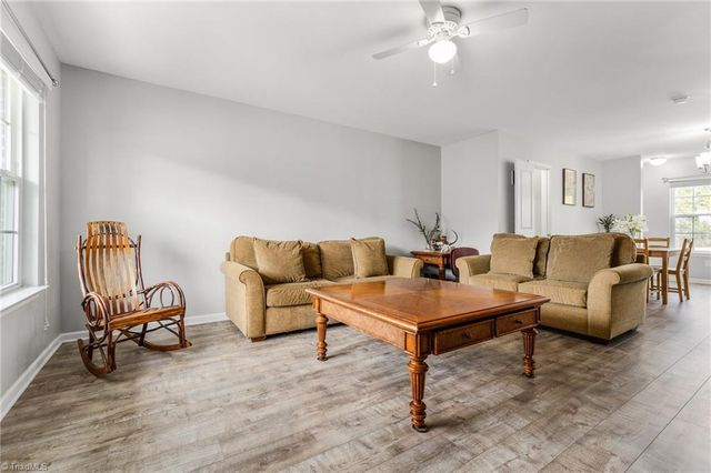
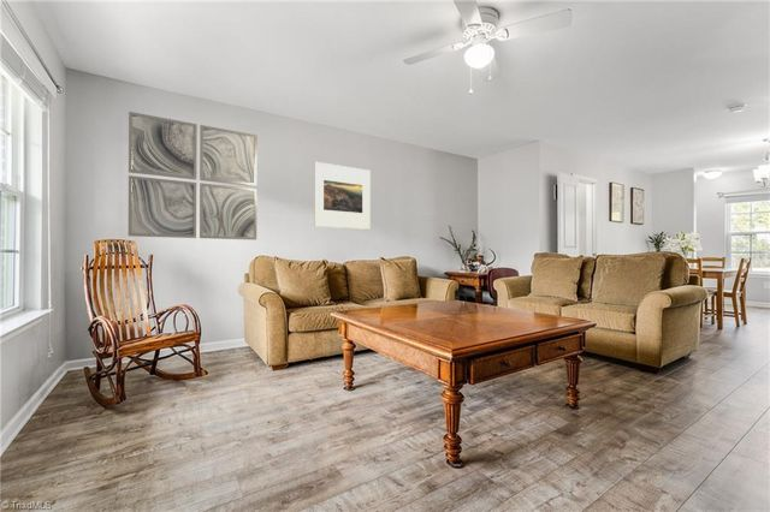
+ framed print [313,161,372,231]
+ wall art [128,111,259,242]
